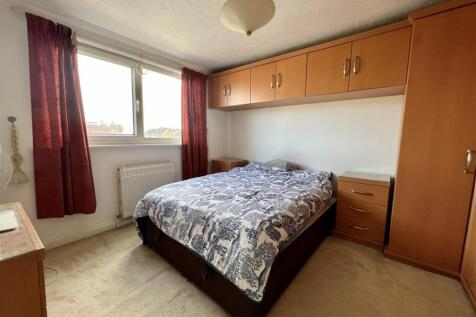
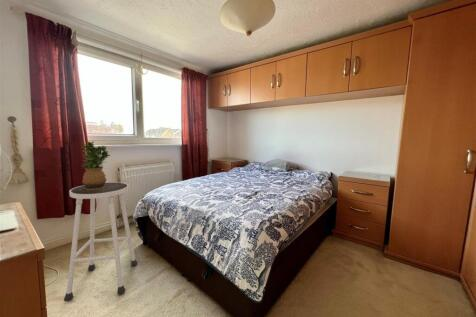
+ potted plant [80,140,111,190]
+ stool [63,181,138,302]
